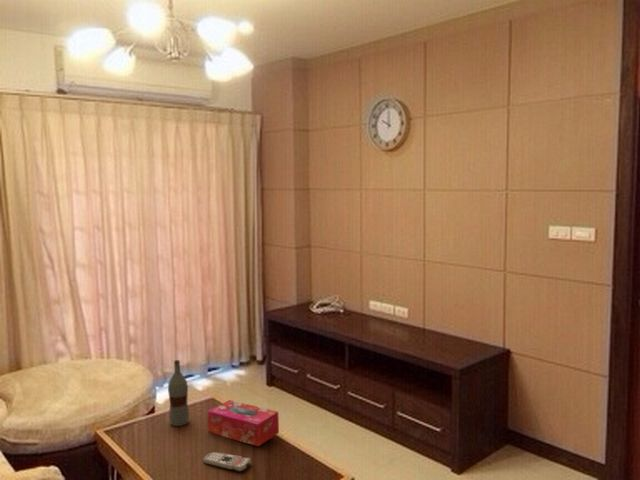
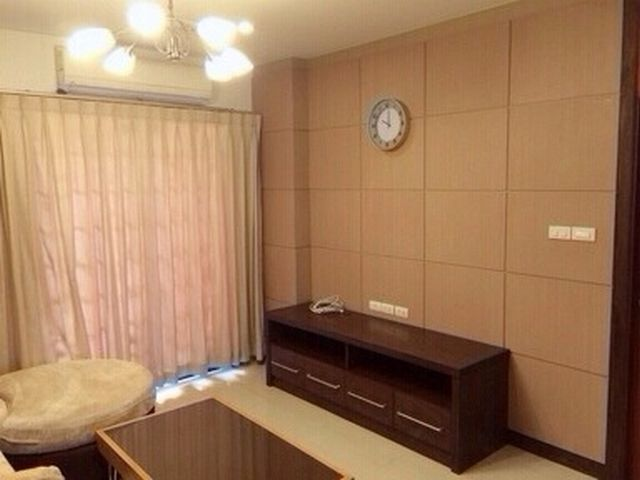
- tissue box [207,399,280,447]
- remote control [203,451,252,473]
- bottle [167,359,190,427]
